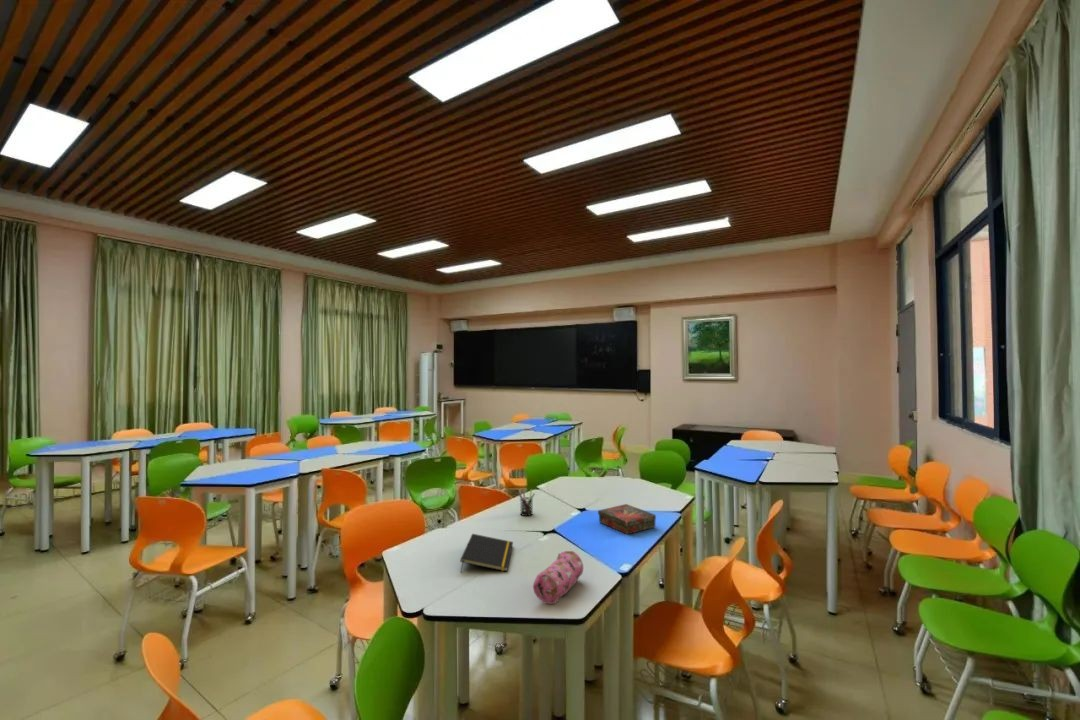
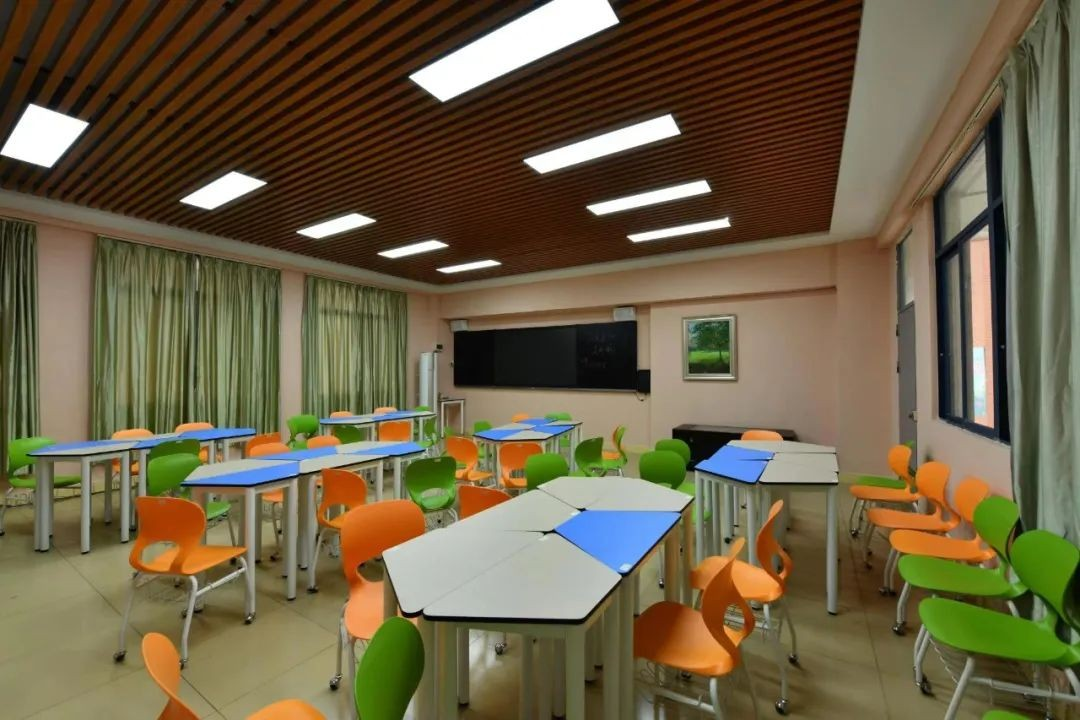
- pencil case [532,550,584,605]
- pen holder [516,488,536,517]
- book [597,503,657,535]
- notepad [459,533,514,573]
